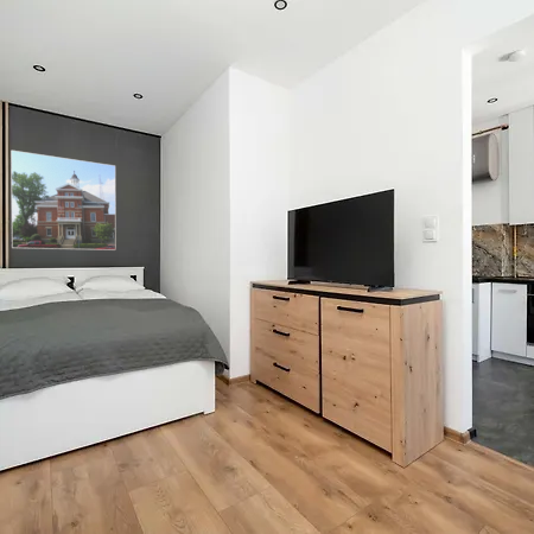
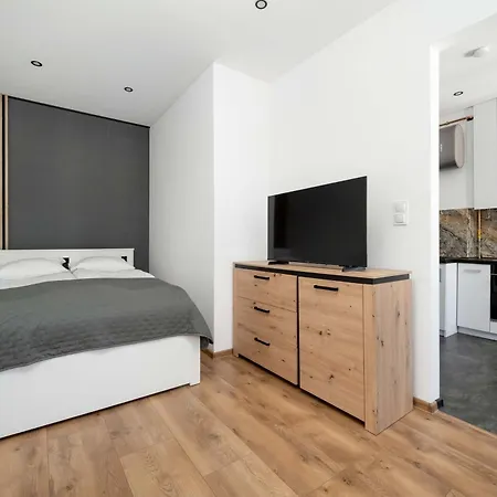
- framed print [9,150,117,252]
